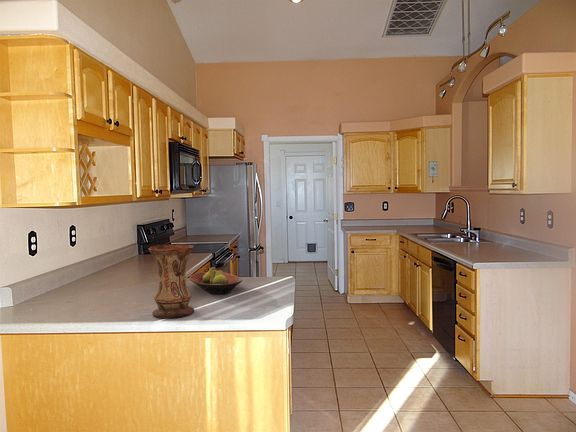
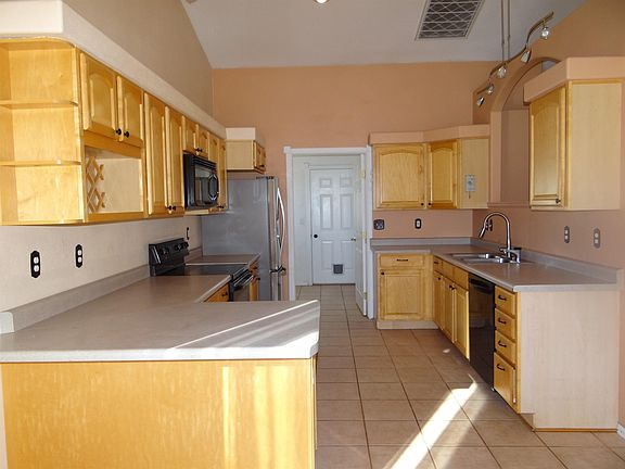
- fruit bowl [189,266,243,295]
- vase [148,244,195,319]
